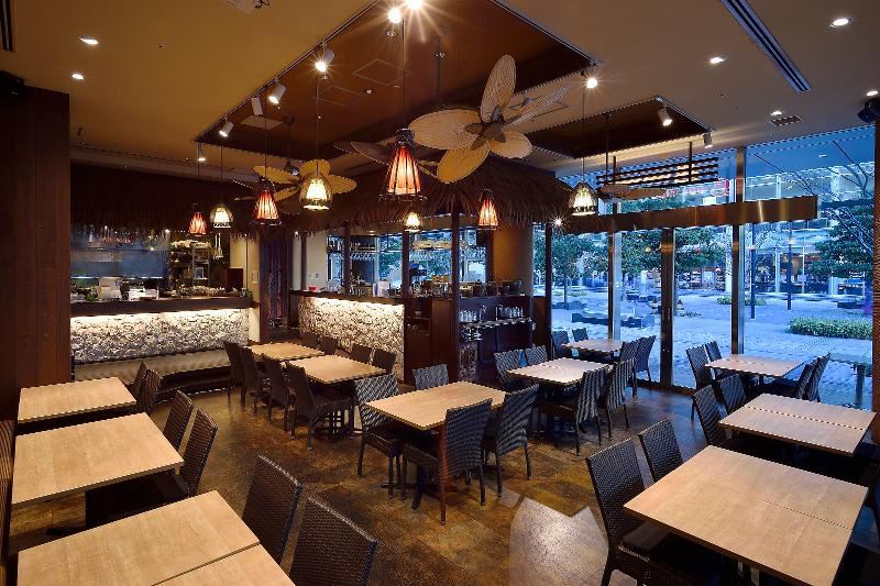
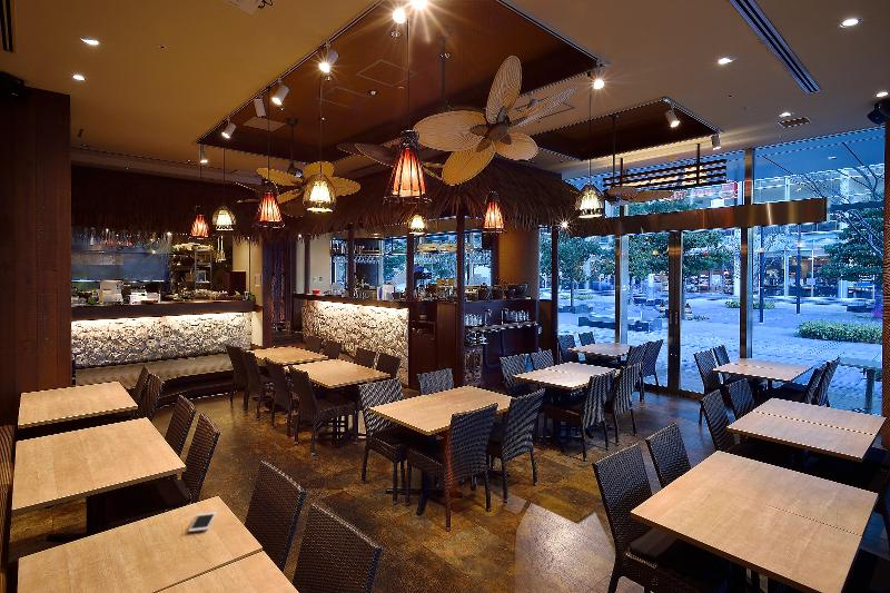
+ cell phone [188,511,218,533]
